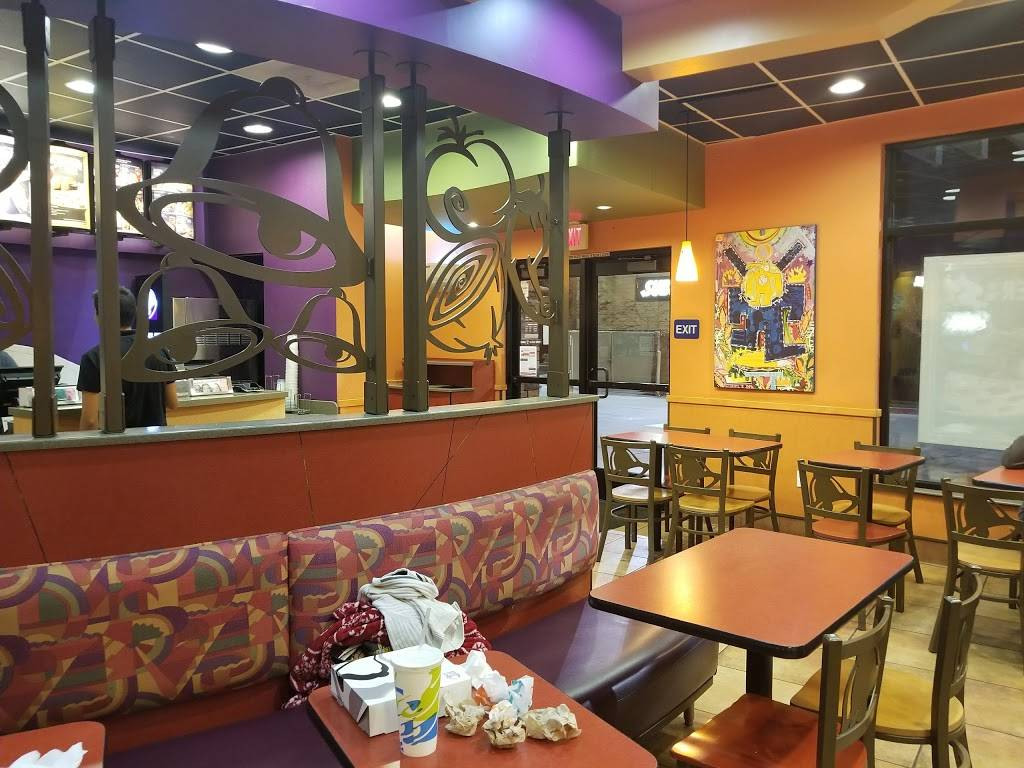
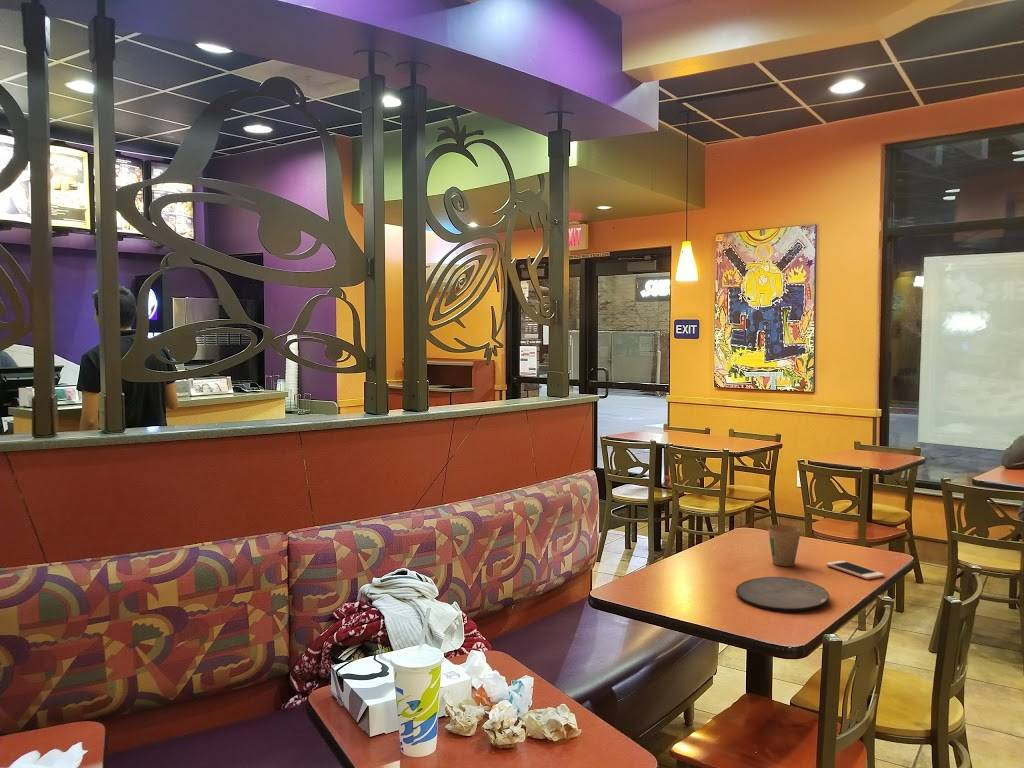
+ plate [735,576,830,612]
+ cell phone [825,560,885,580]
+ paper cup [767,524,802,567]
